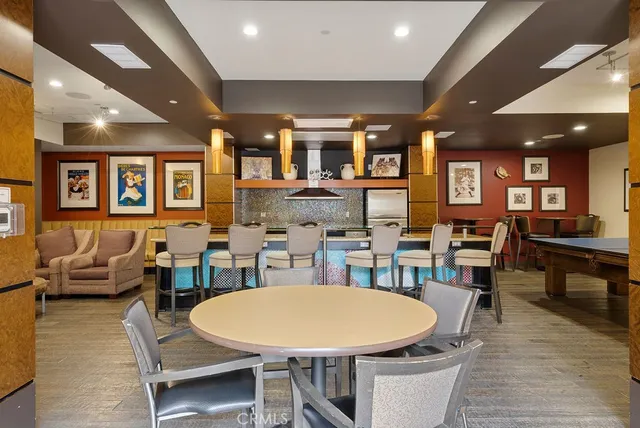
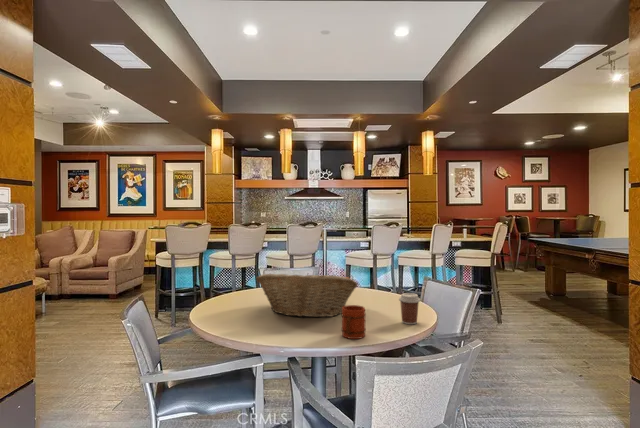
+ mug [341,304,367,340]
+ coffee cup [398,292,421,325]
+ fruit basket [255,273,359,319]
